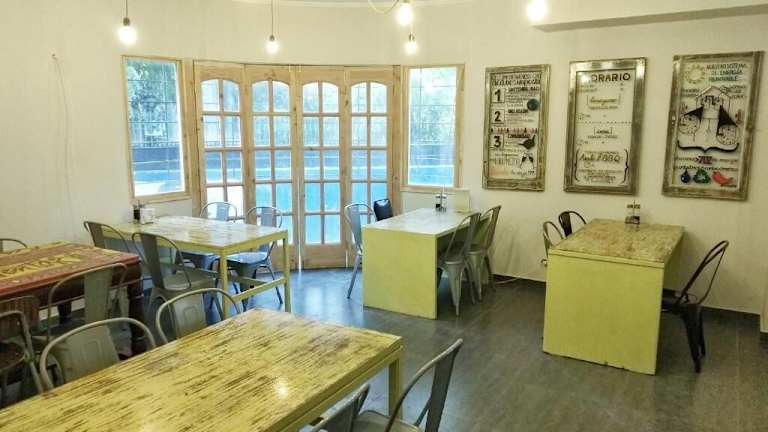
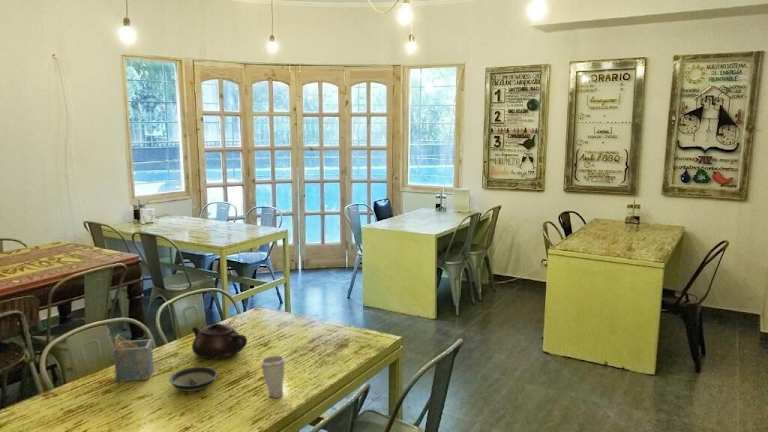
+ saucer [168,366,219,392]
+ cup [259,354,286,399]
+ teapot [191,322,248,359]
+ napkin holder [113,333,154,383]
